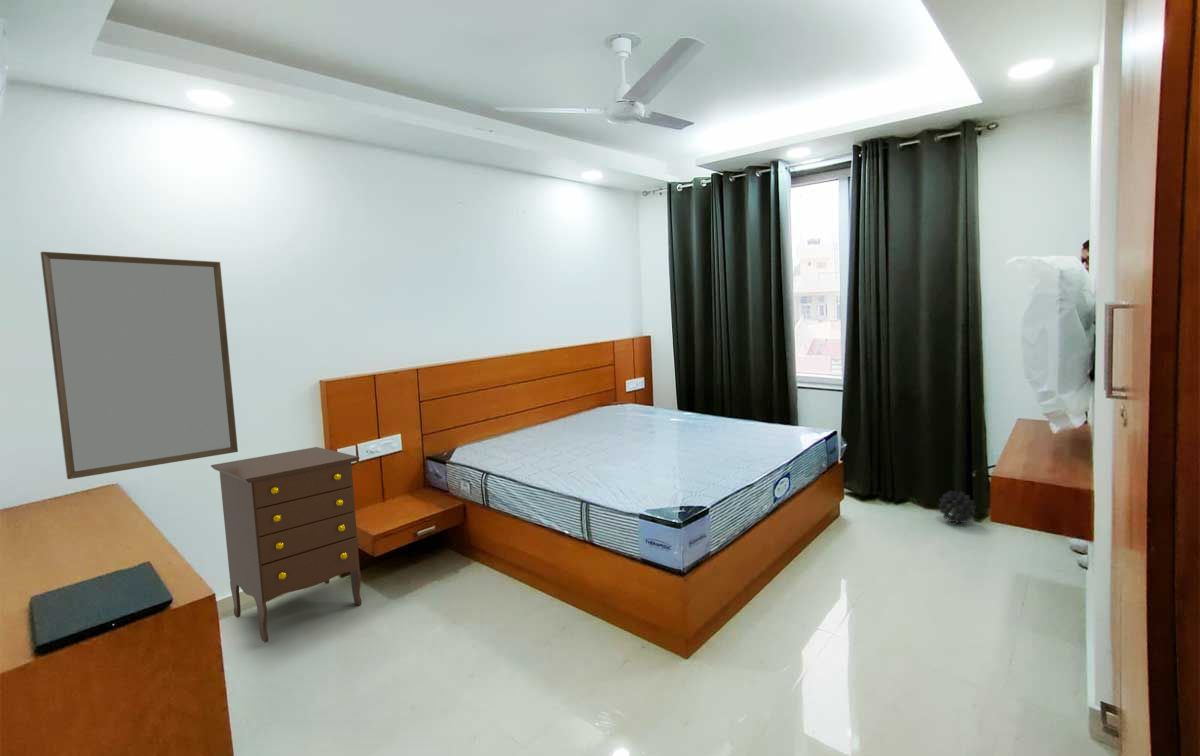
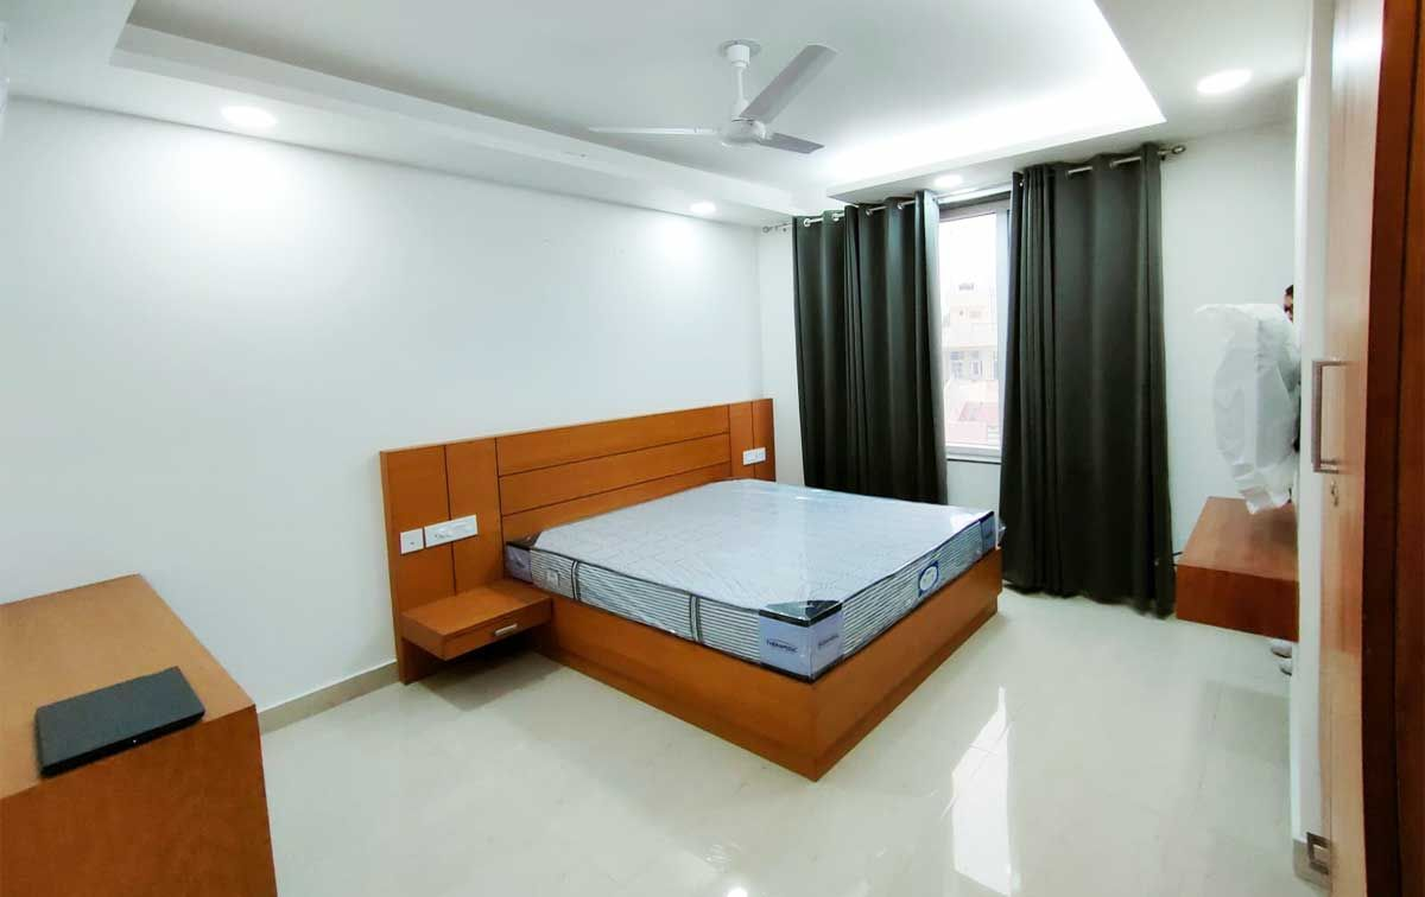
- decorative ball [937,490,976,524]
- dresser [210,446,362,644]
- home mirror [40,251,239,480]
